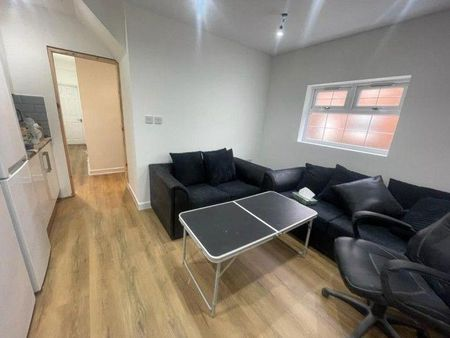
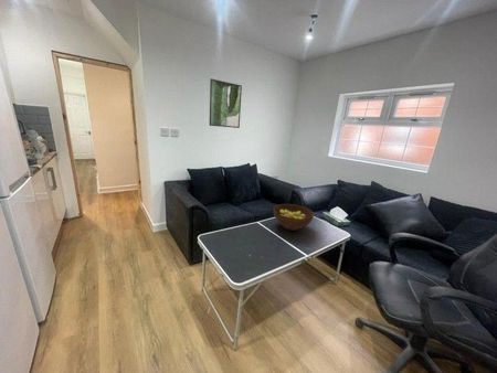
+ fruit bowl [272,203,315,232]
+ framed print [209,77,243,129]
